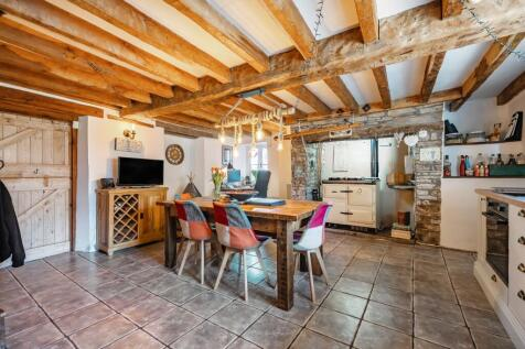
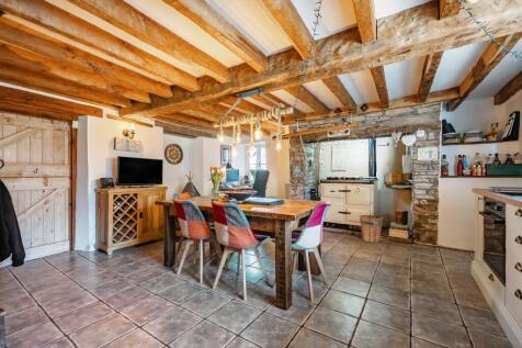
+ bucket [359,214,384,244]
